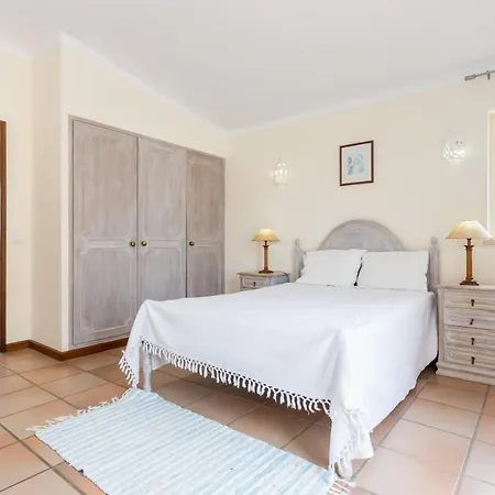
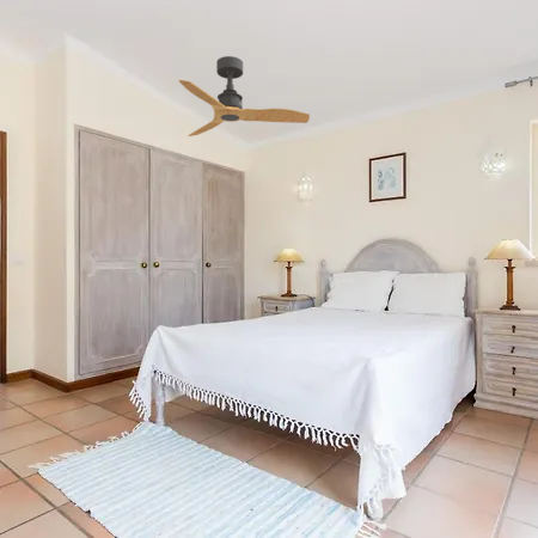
+ ceiling fan [178,55,311,137]
